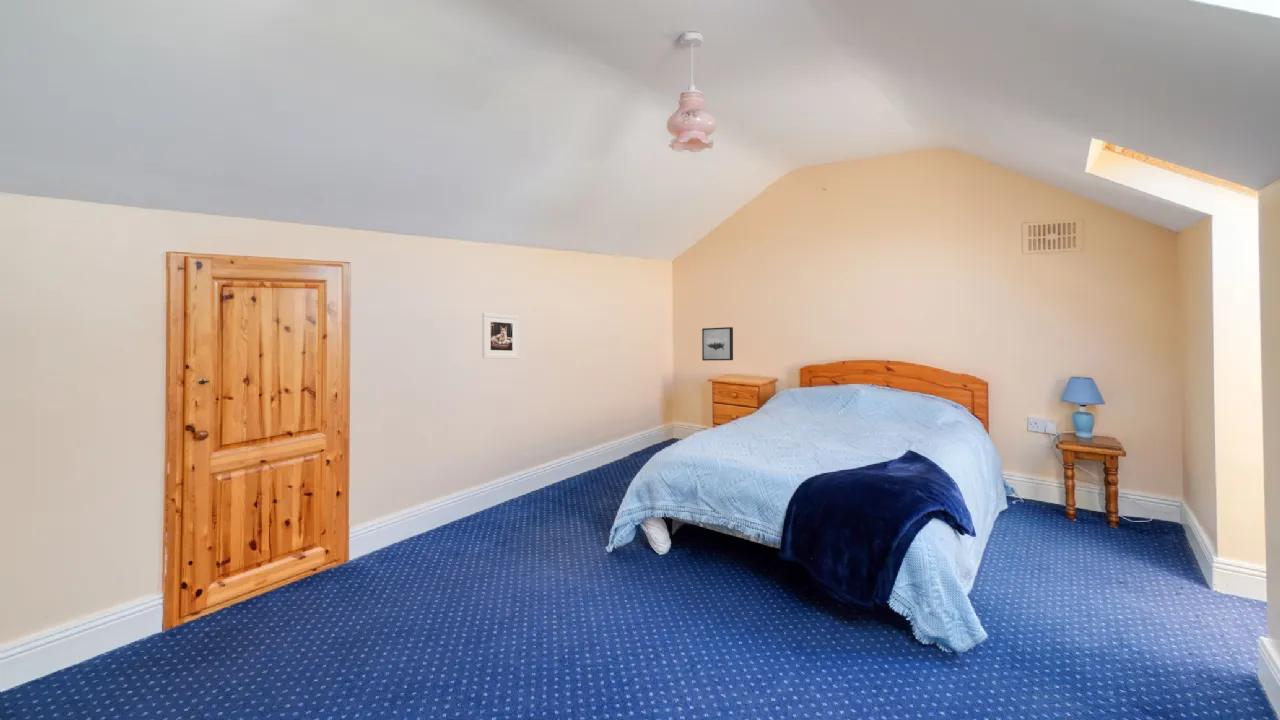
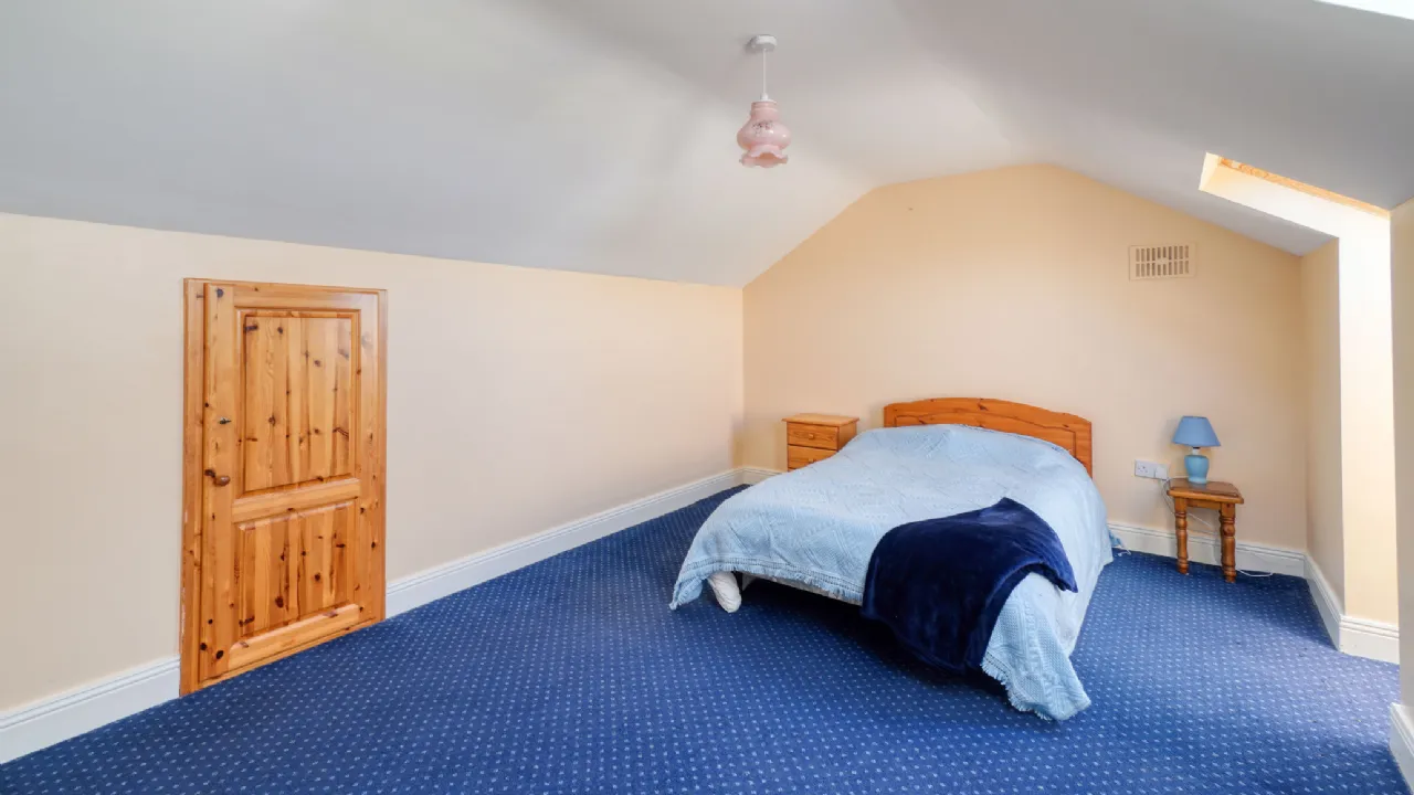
- wall art [701,326,734,362]
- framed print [481,312,520,360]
